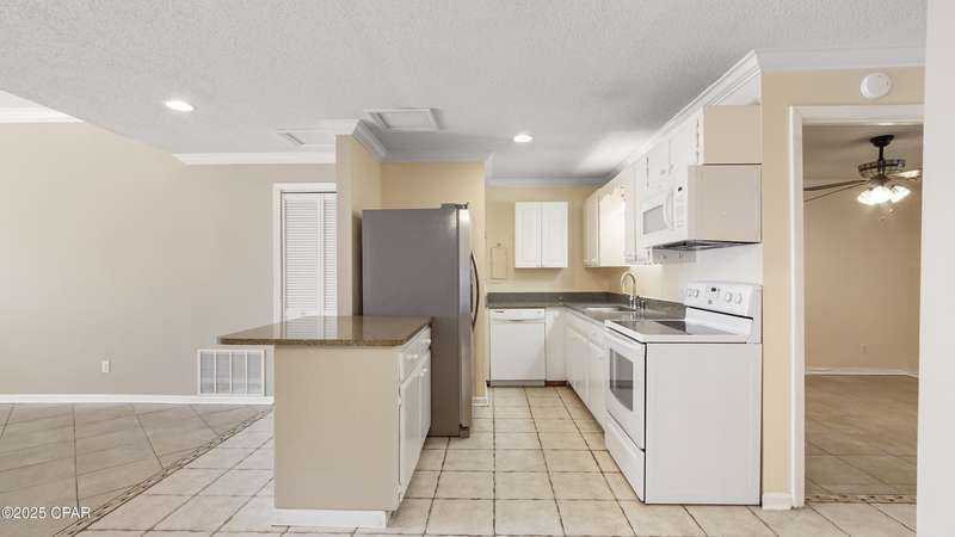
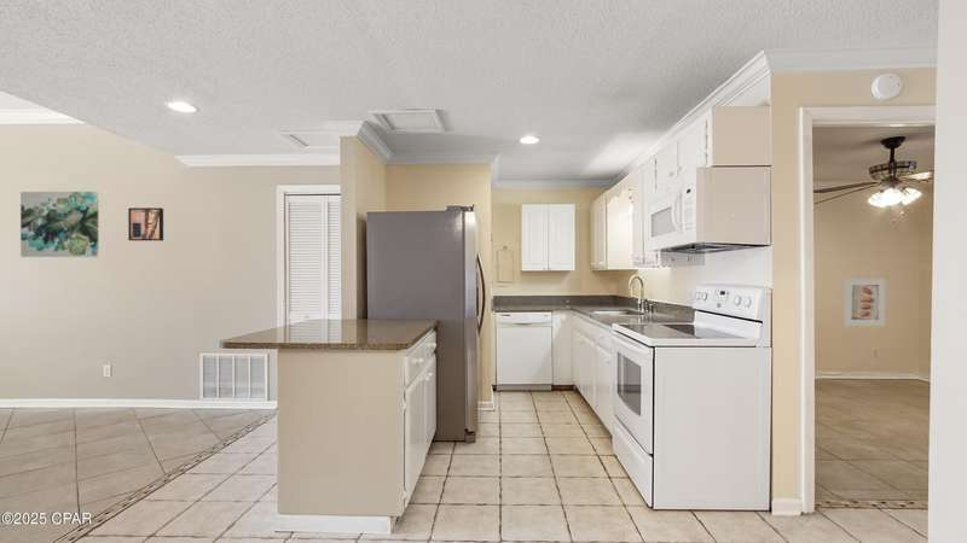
+ wall art [19,191,99,258]
+ wall art [127,206,164,241]
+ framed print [844,278,887,327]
